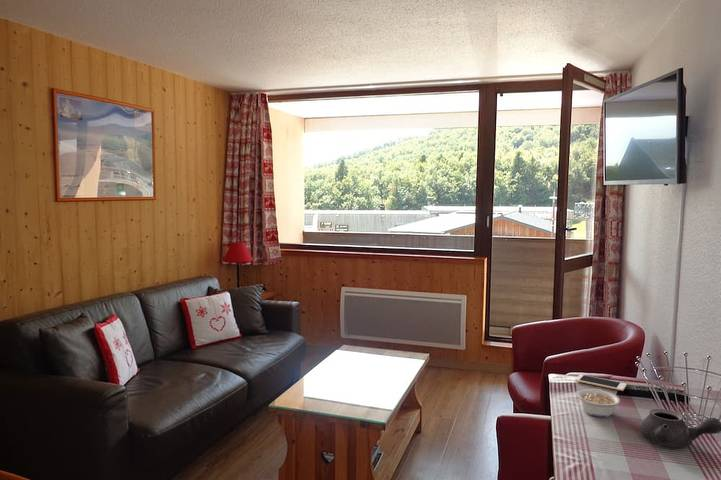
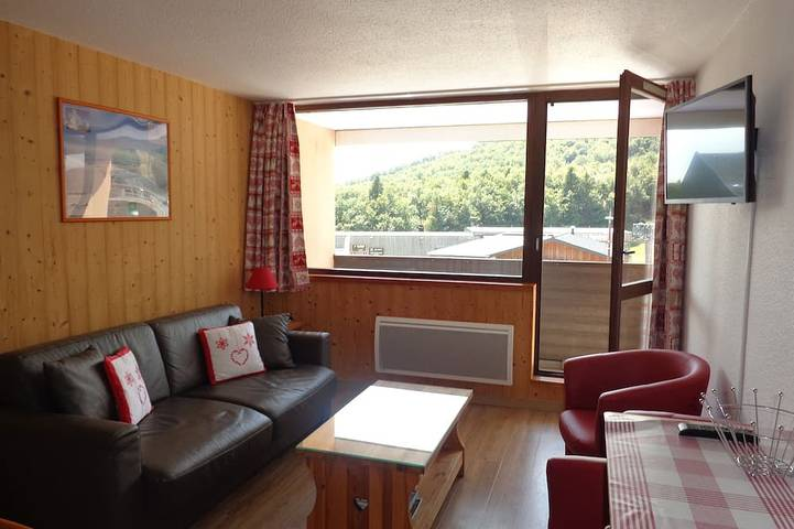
- cell phone [574,373,628,392]
- legume [576,388,621,418]
- teapot [639,408,721,449]
